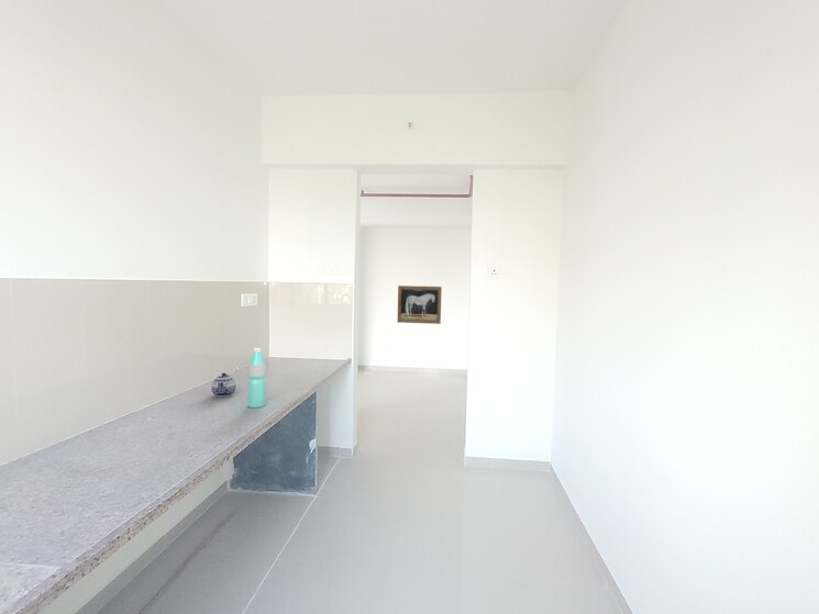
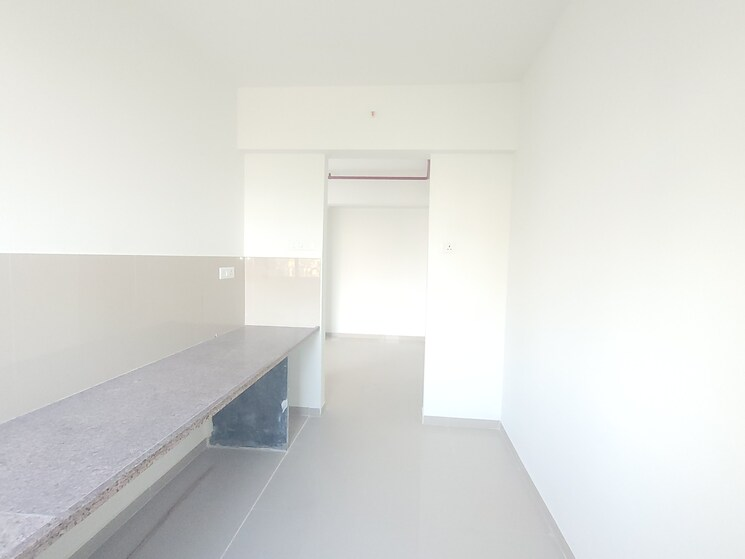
- water bottle [246,347,267,409]
- wall art [397,284,443,325]
- teapot [210,372,237,398]
